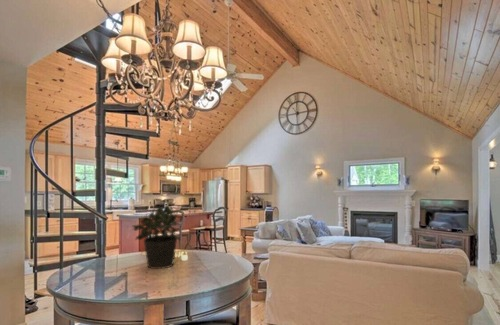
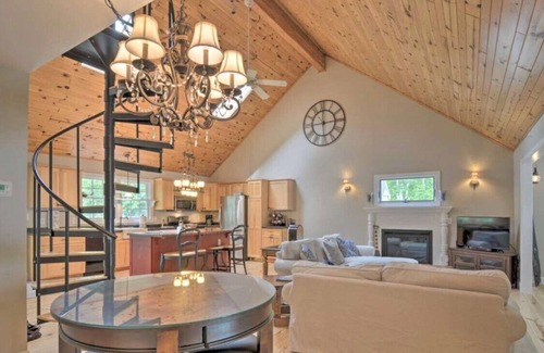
- potted plant [131,204,182,270]
